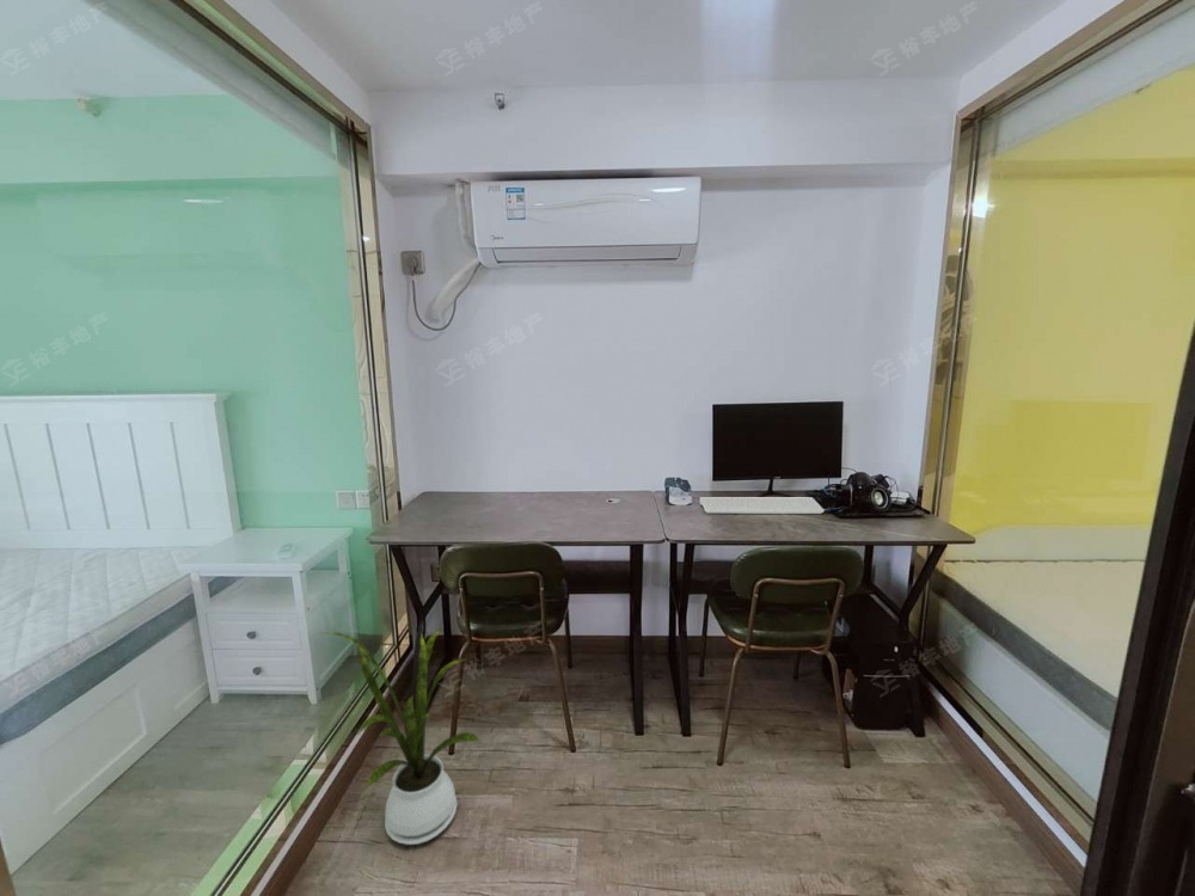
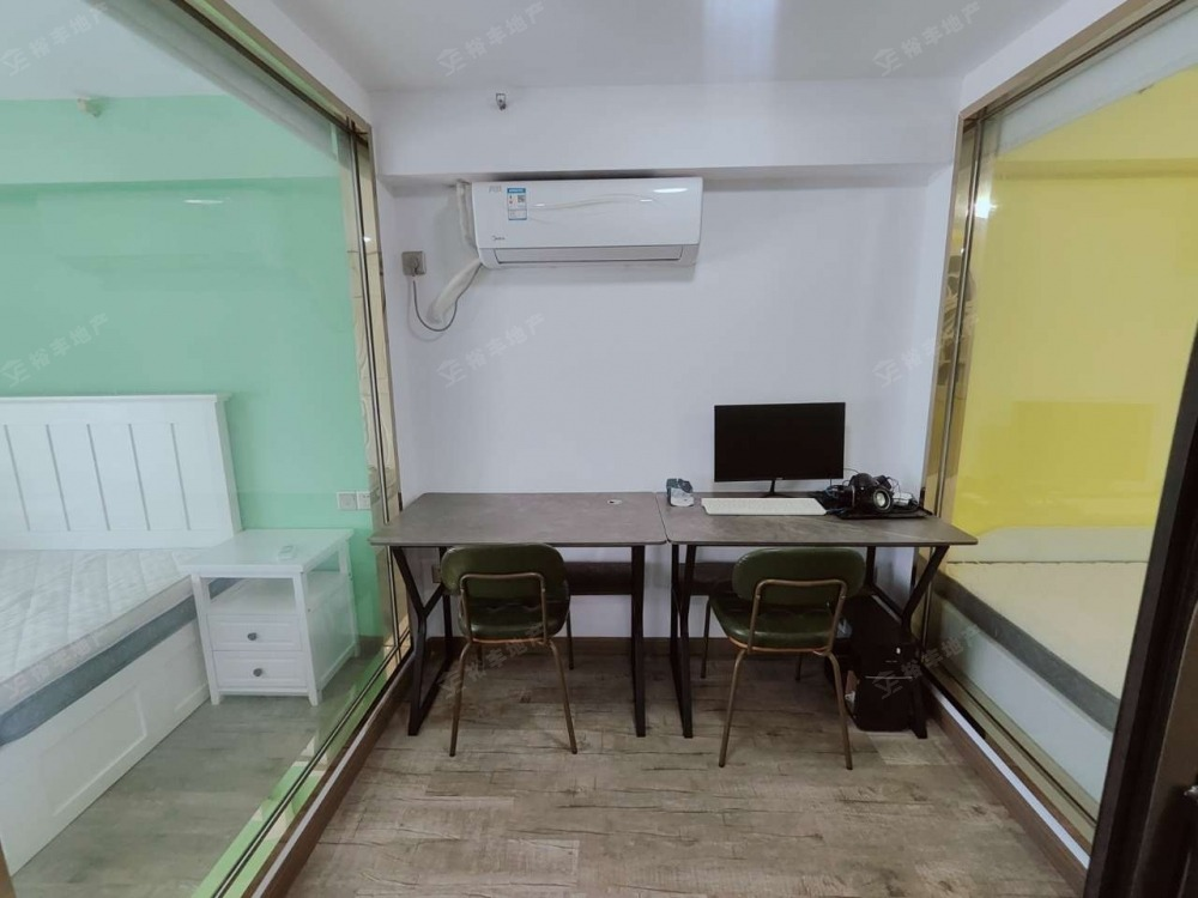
- house plant [320,626,483,846]
